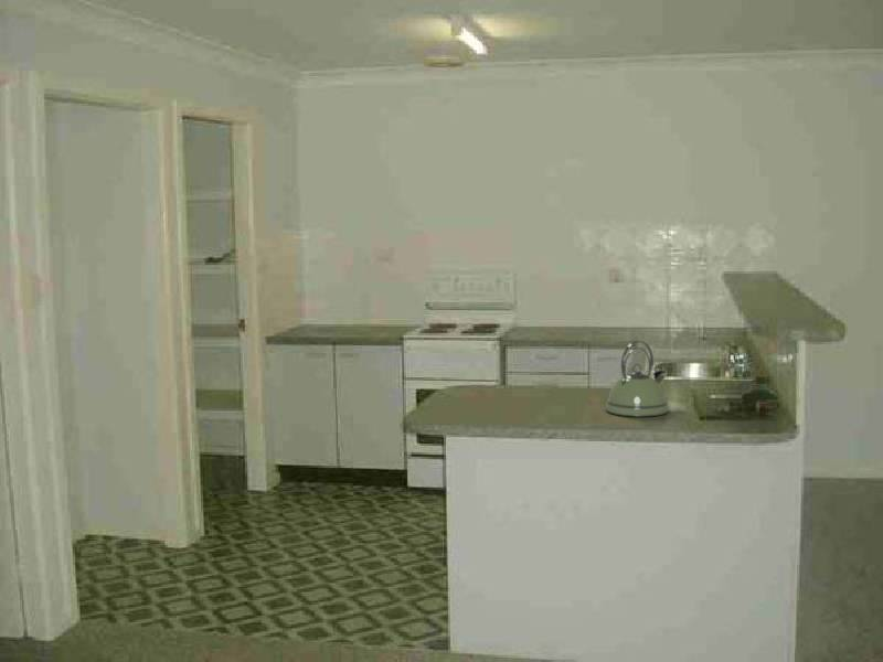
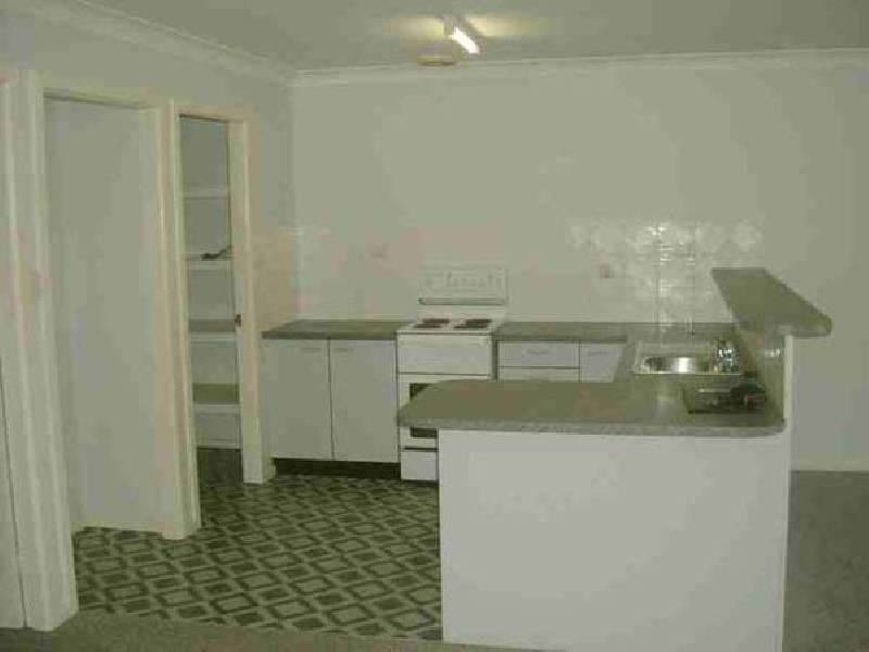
- kettle [604,340,670,418]
